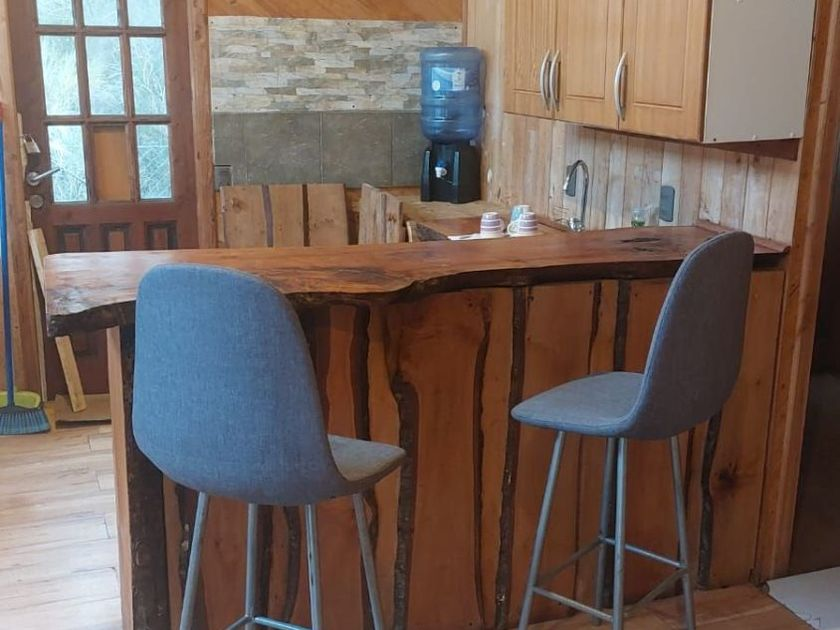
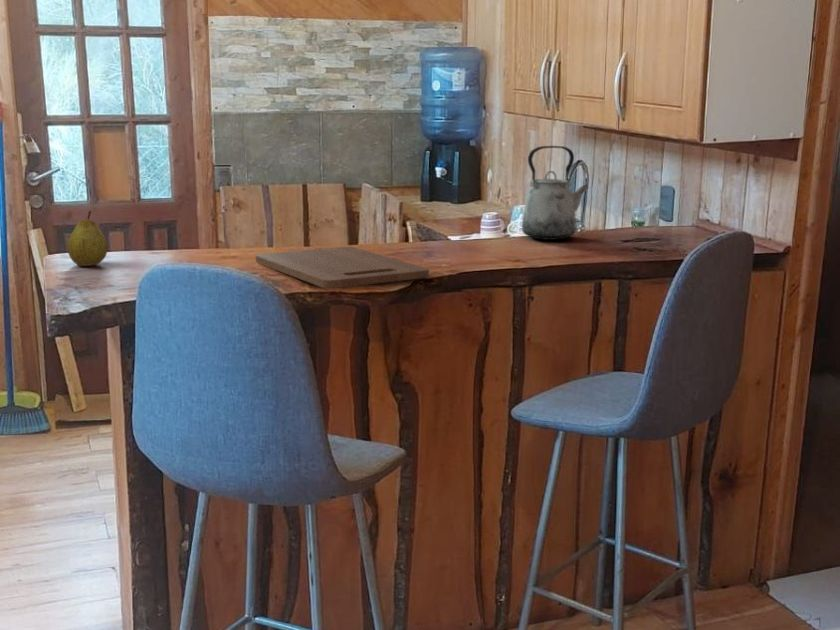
+ cutting board [255,246,430,289]
+ kettle [521,145,590,241]
+ fruit [66,210,108,267]
